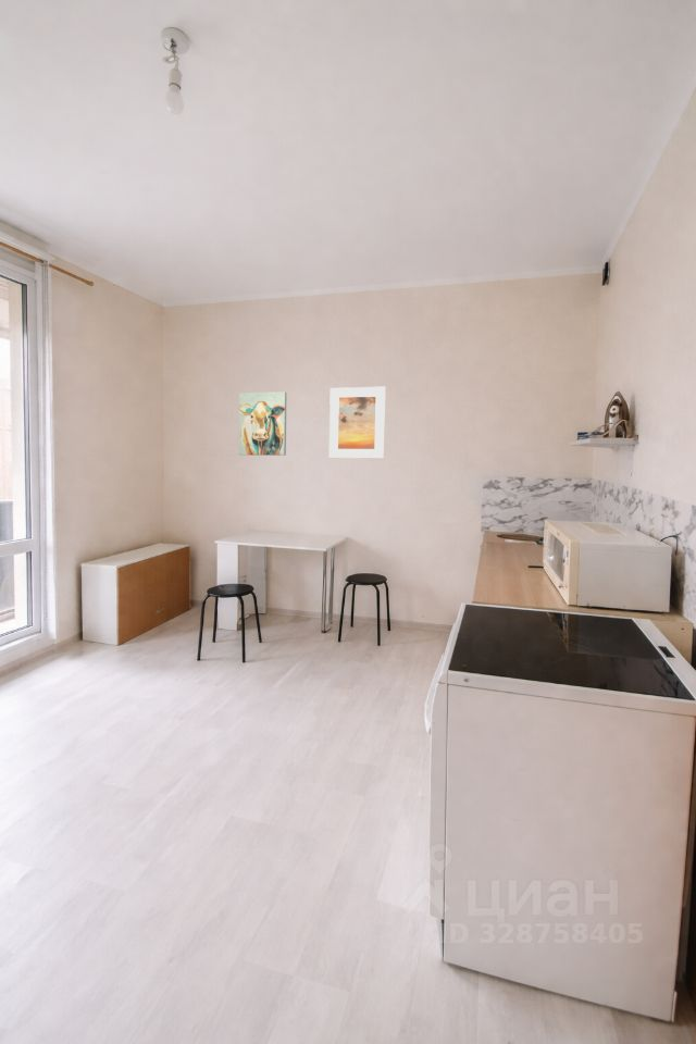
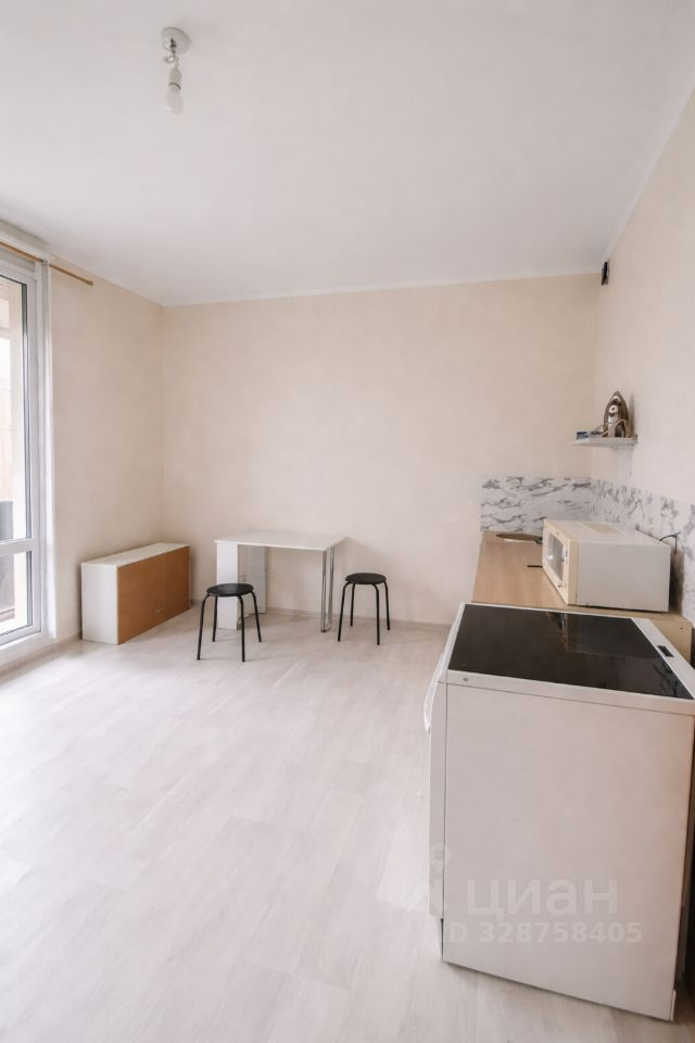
- wall art [238,390,288,457]
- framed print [328,386,387,460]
